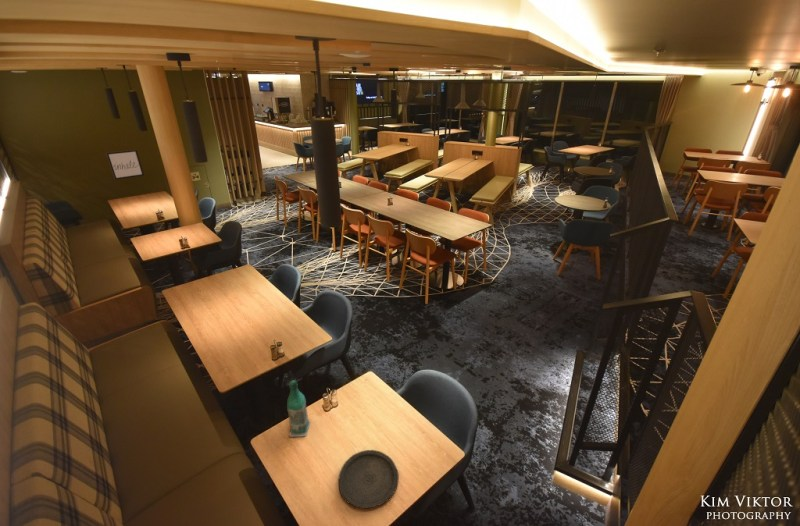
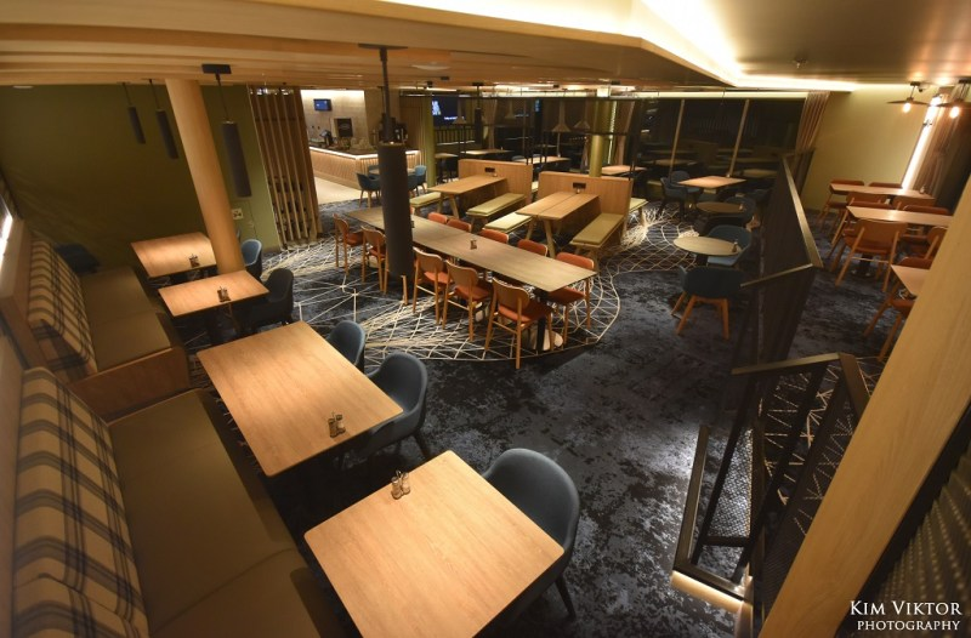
- bottle [286,379,312,438]
- wall art [105,149,145,181]
- plate [338,449,400,510]
